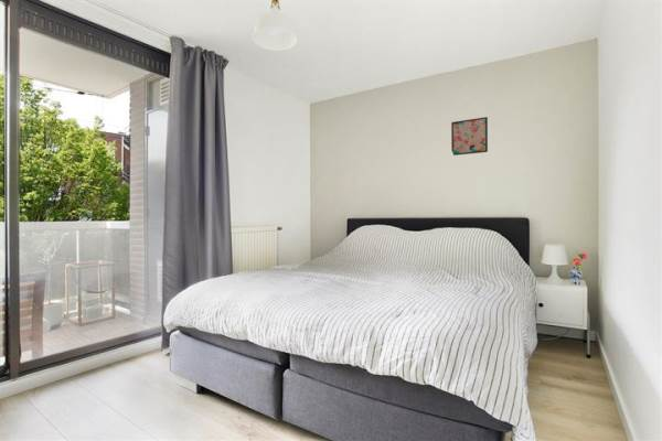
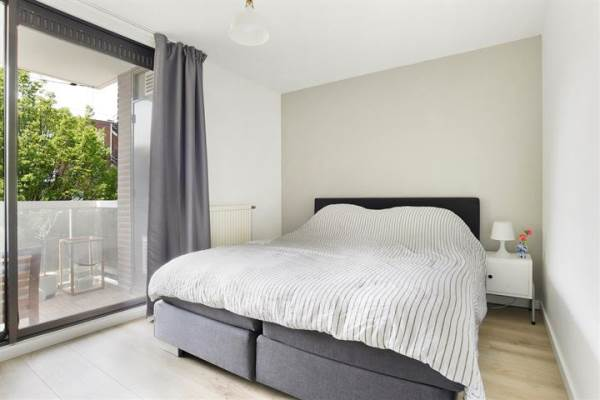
- wall art [450,116,489,157]
